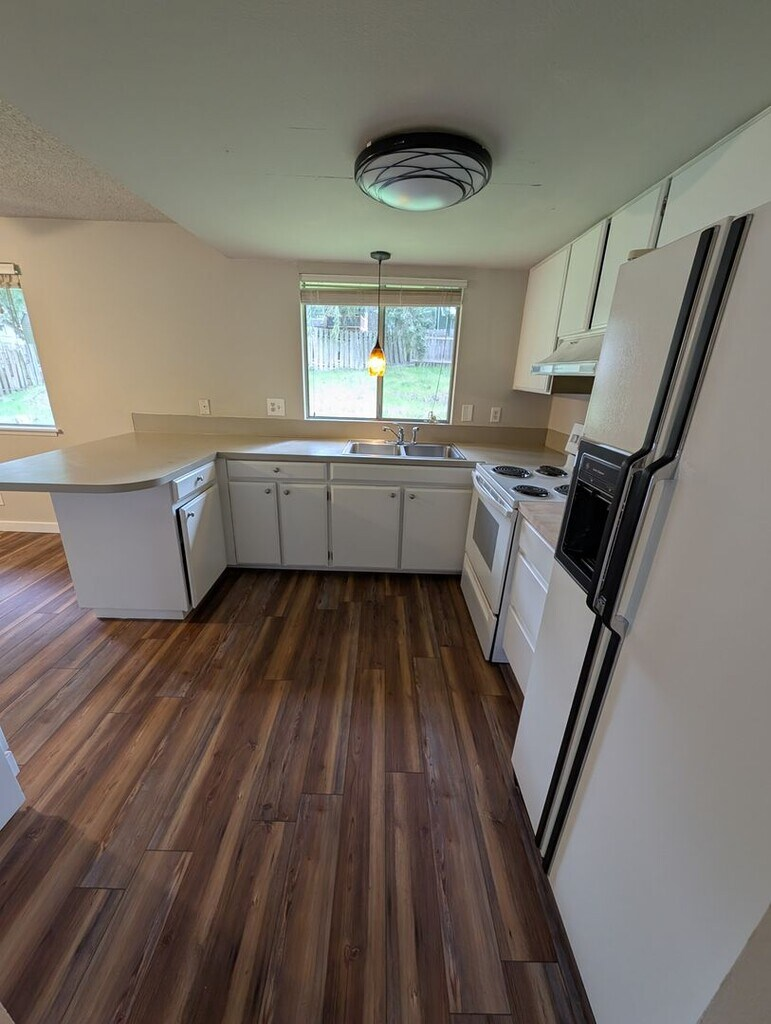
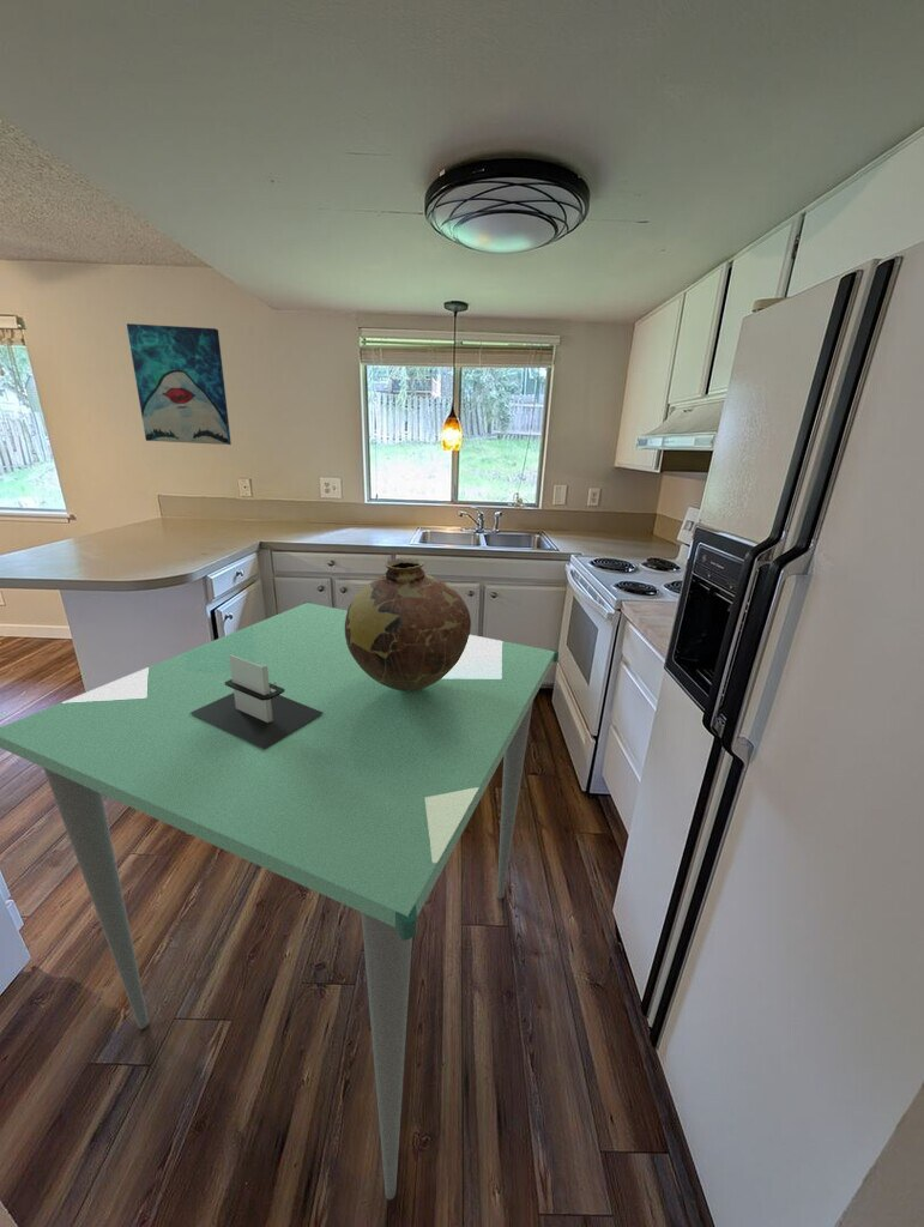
+ wall art [125,322,232,446]
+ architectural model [191,654,322,749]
+ vase [345,557,472,691]
+ dining table [0,600,560,1201]
